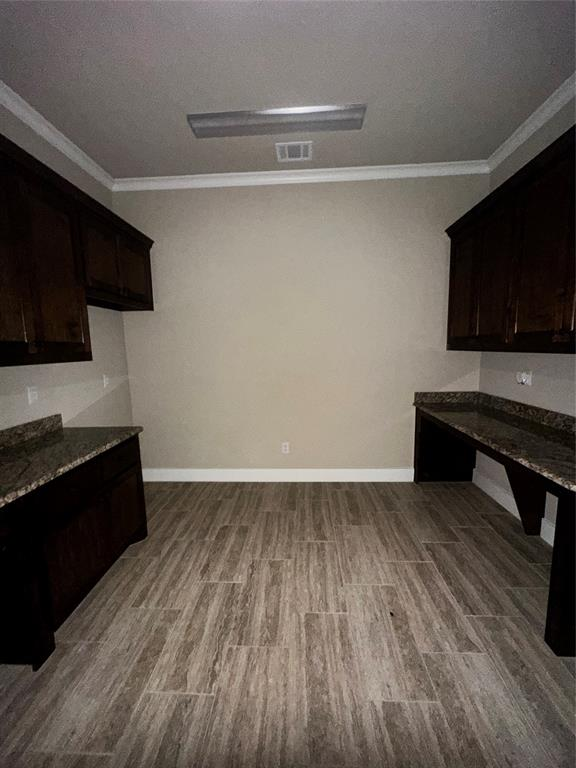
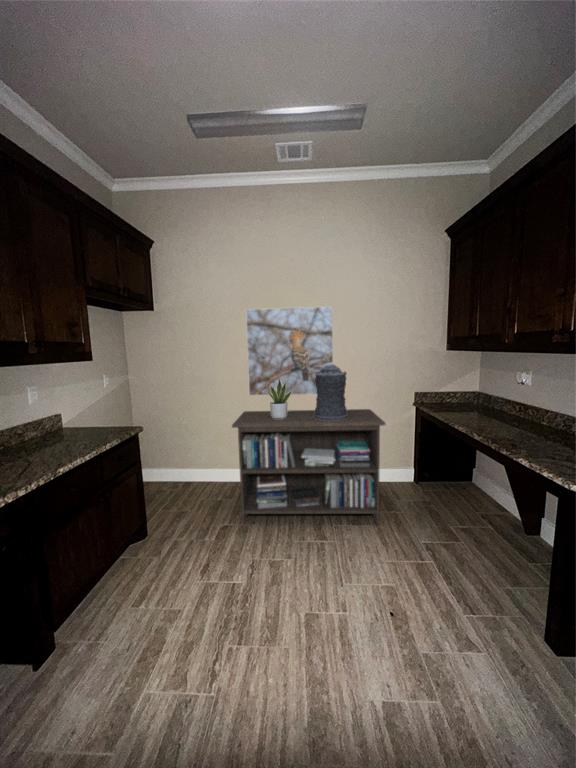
+ storage cabinet [231,408,386,526]
+ potted plant [266,378,293,419]
+ incense holder [314,363,348,420]
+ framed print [245,306,334,397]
